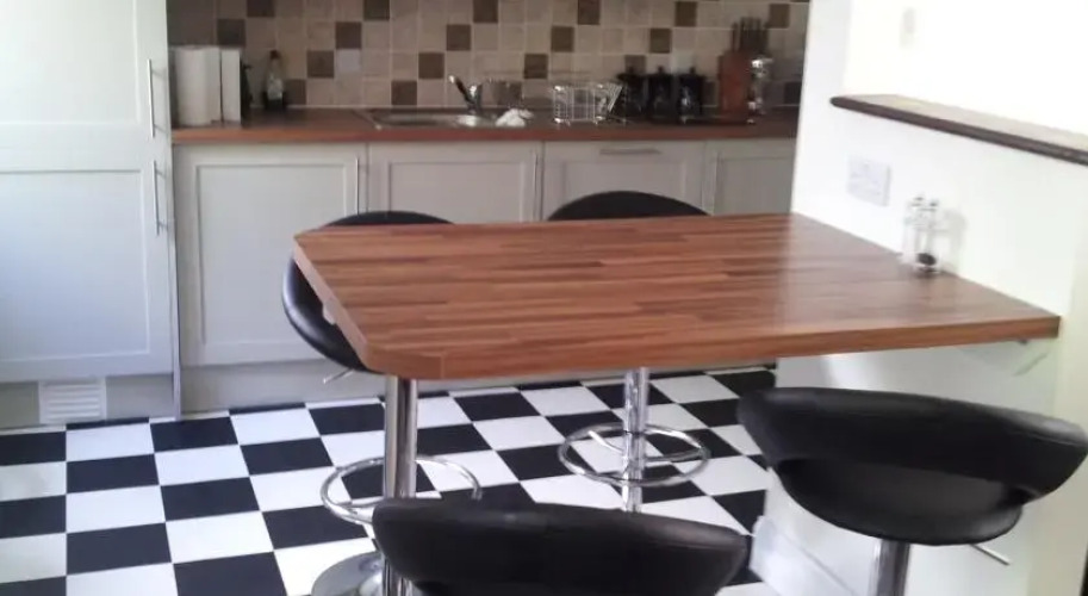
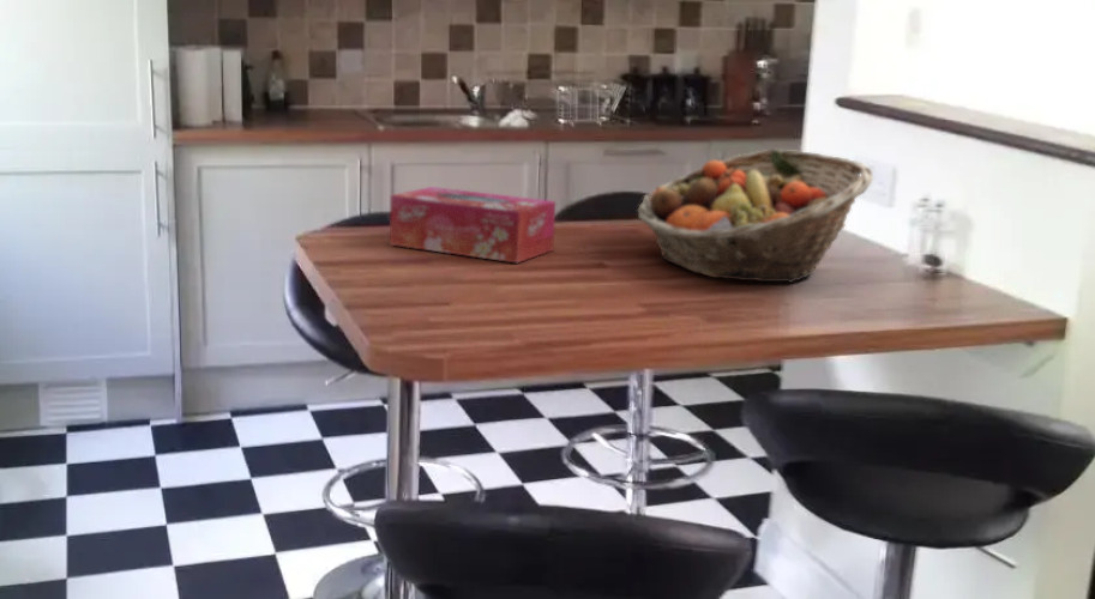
+ fruit basket [637,149,874,284]
+ tissue box [389,186,556,264]
